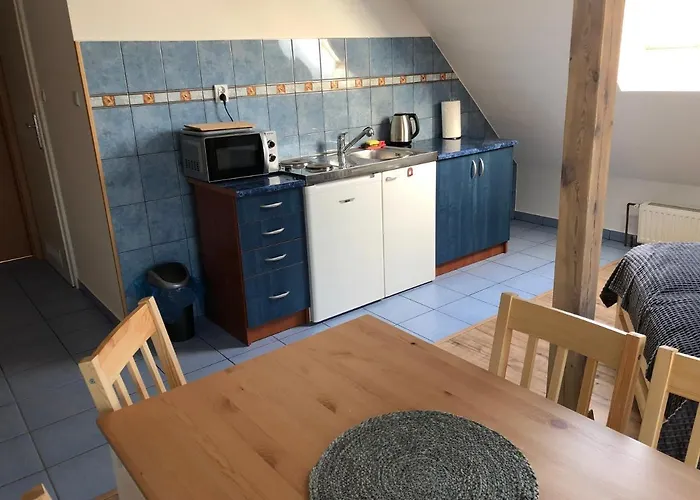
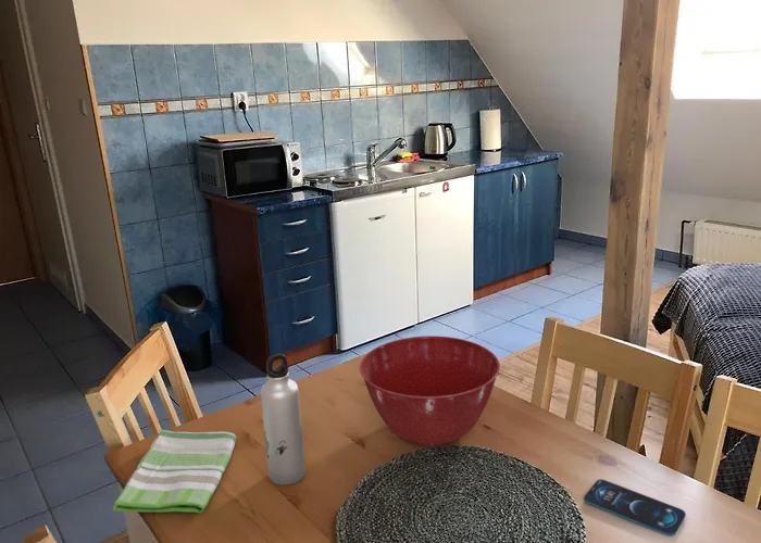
+ dish towel [112,429,238,515]
+ mixing bowl [359,334,501,447]
+ water bottle [260,353,307,487]
+ smartphone [583,478,687,538]
